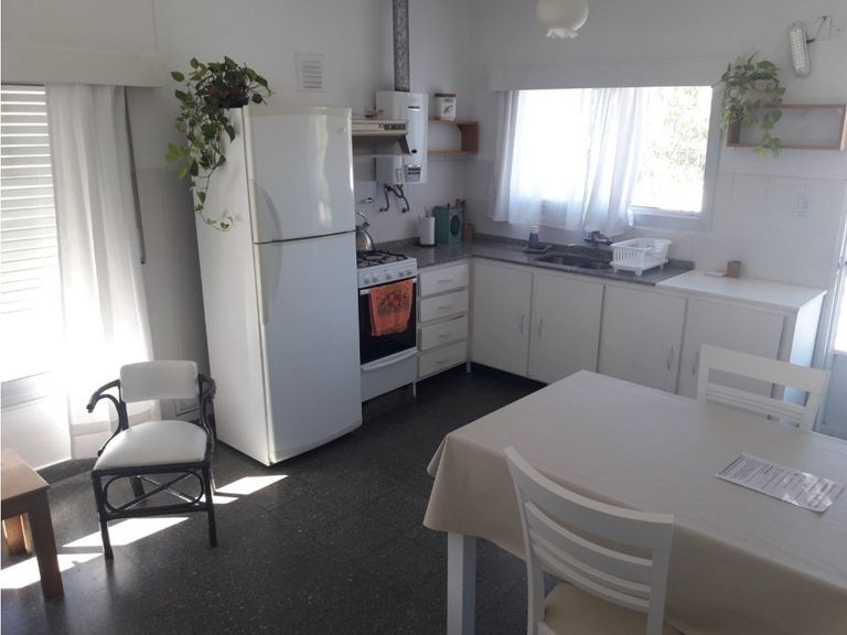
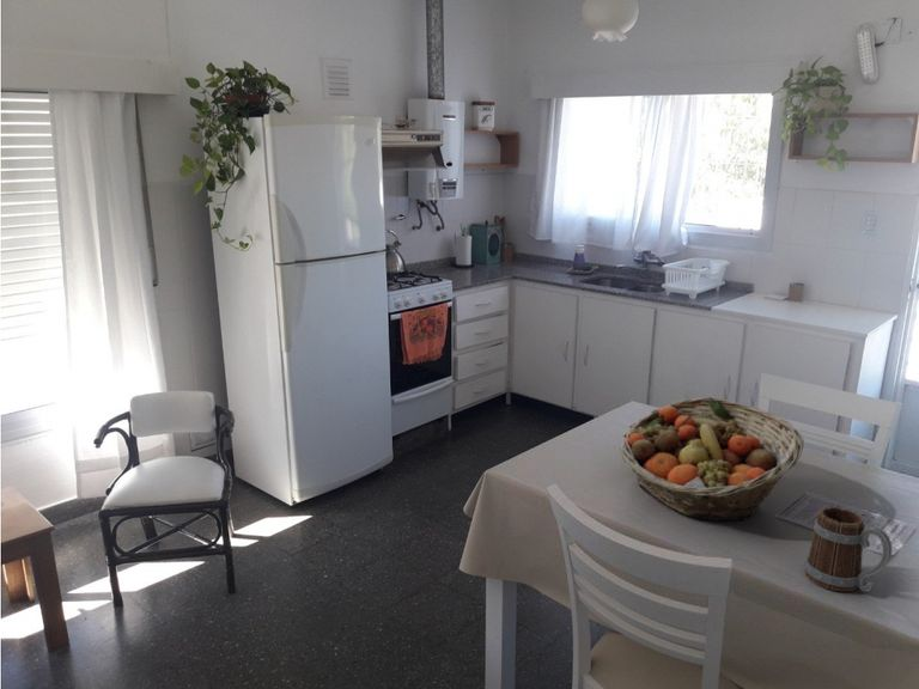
+ mug [804,506,893,592]
+ fruit basket [619,396,805,522]
